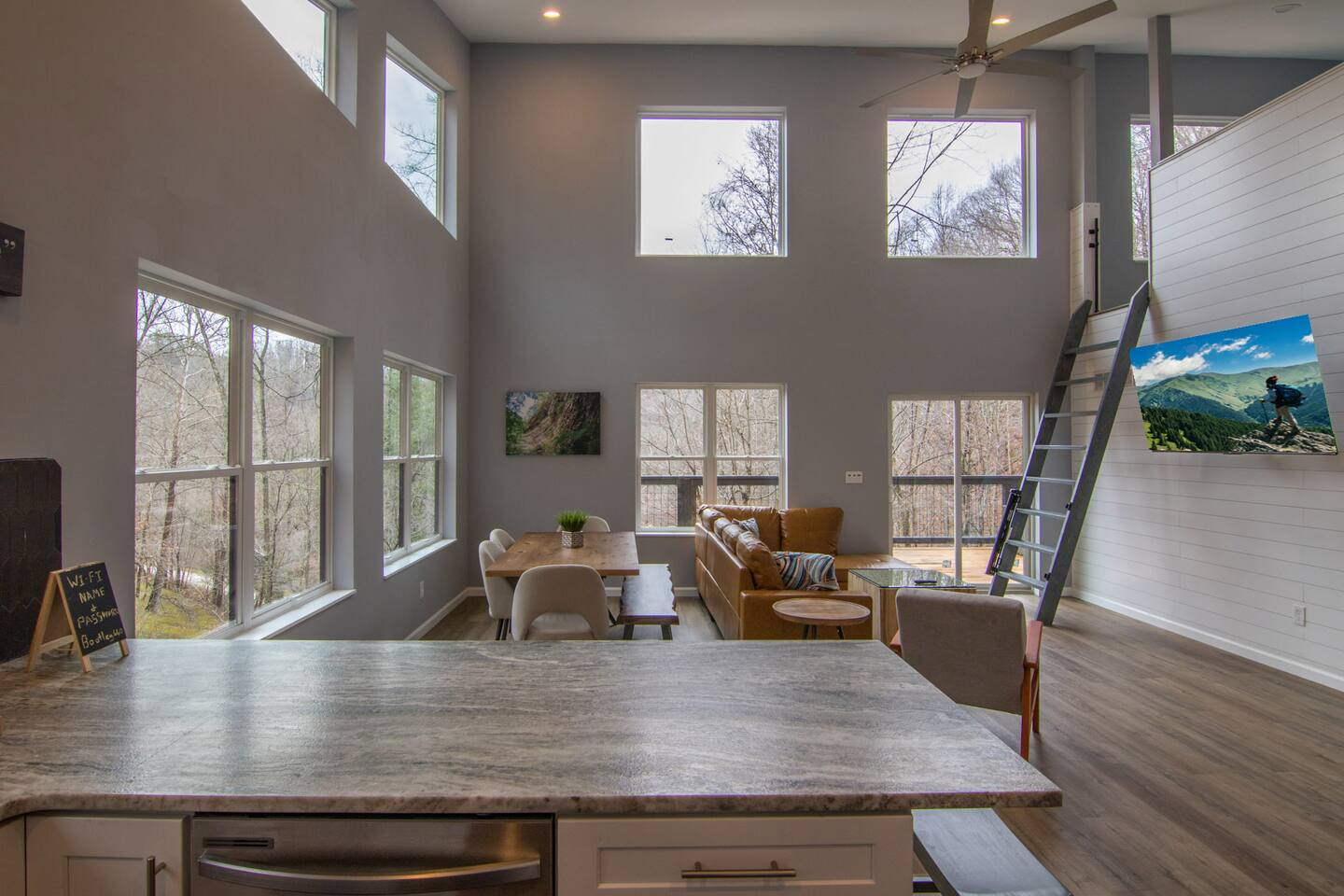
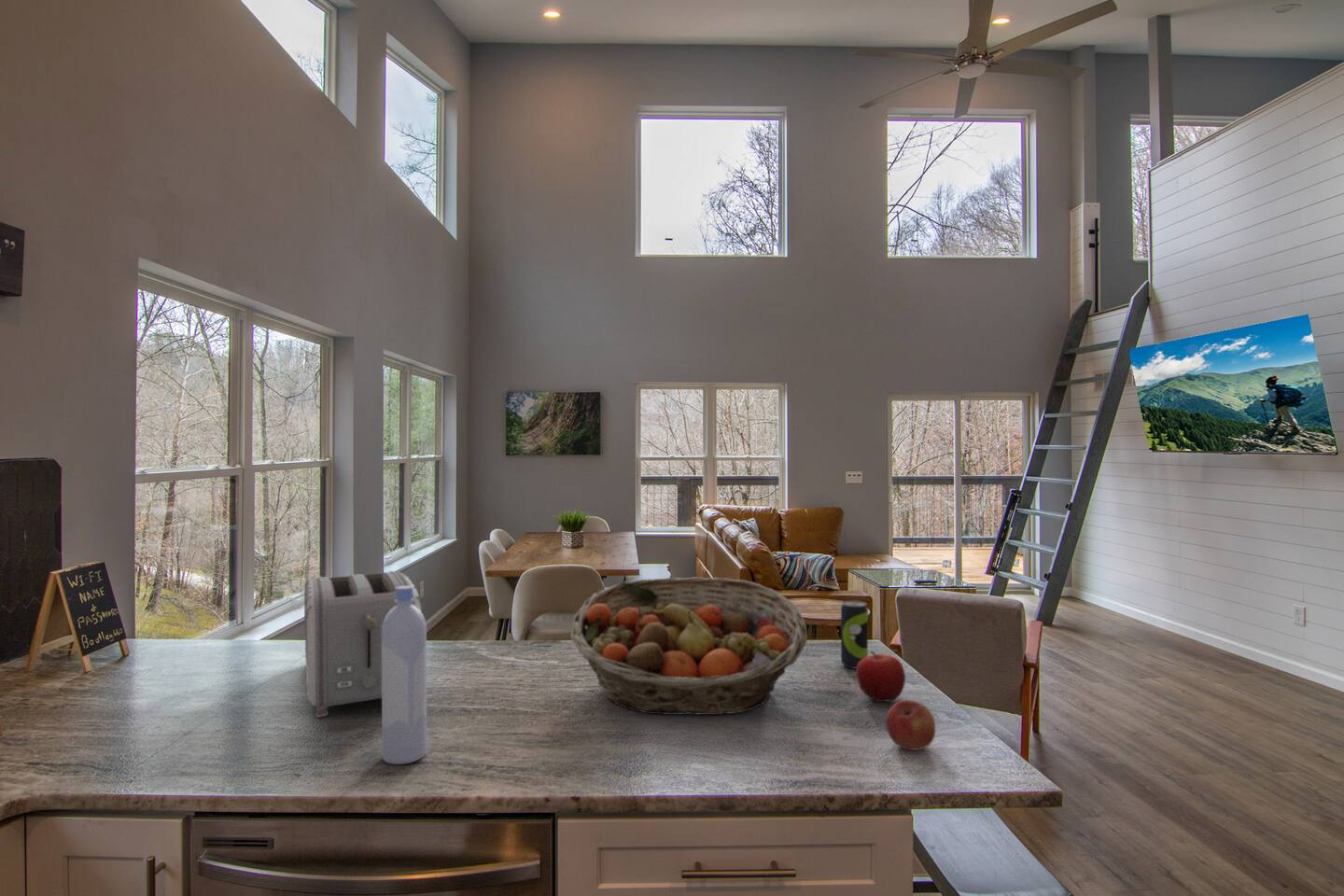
+ apple [885,699,936,751]
+ bottle [381,586,427,765]
+ toaster [303,570,423,719]
+ beverage can [840,600,869,669]
+ fruit [856,650,906,703]
+ fruit basket [569,576,808,716]
